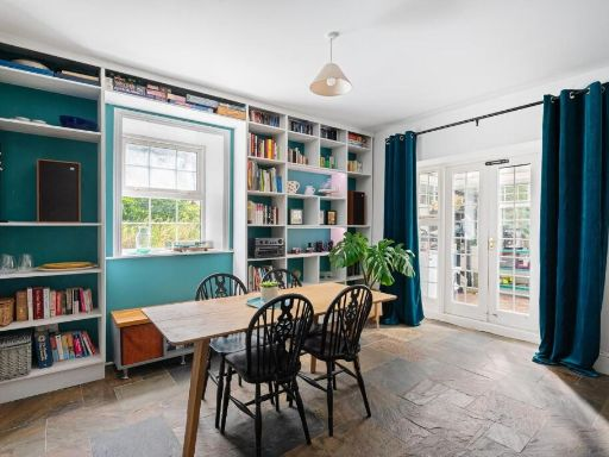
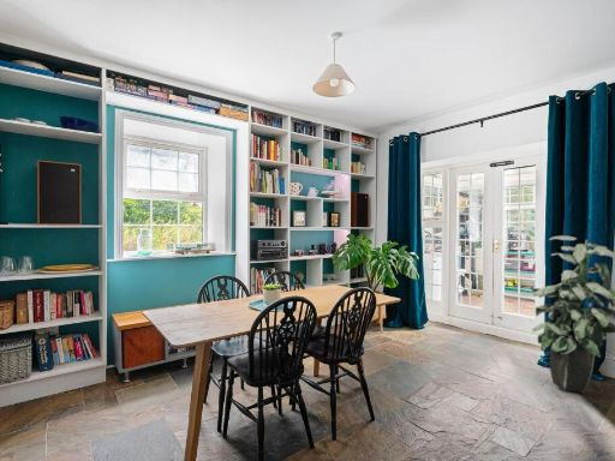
+ indoor plant [527,234,615,394]
